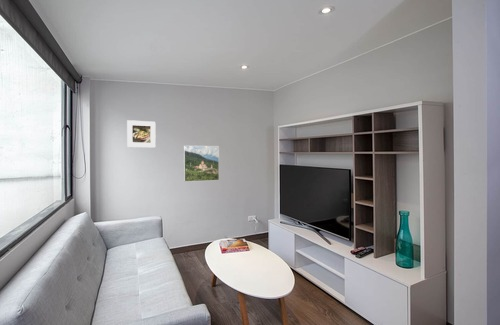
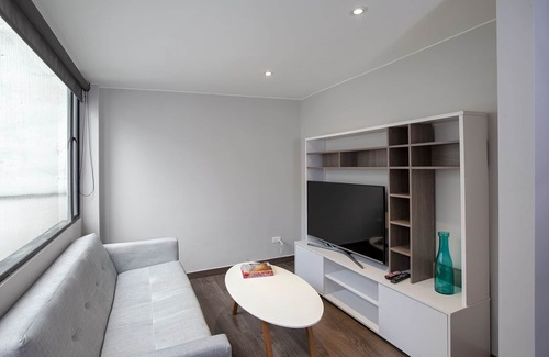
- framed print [183,145,220,183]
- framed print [126,119,157,148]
